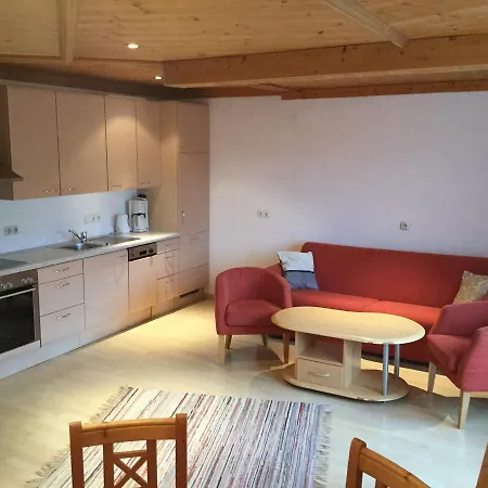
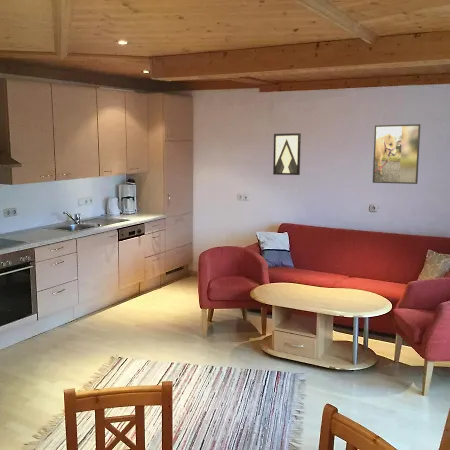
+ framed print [372,123,421,185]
+ wall art [272,132,302,176]
